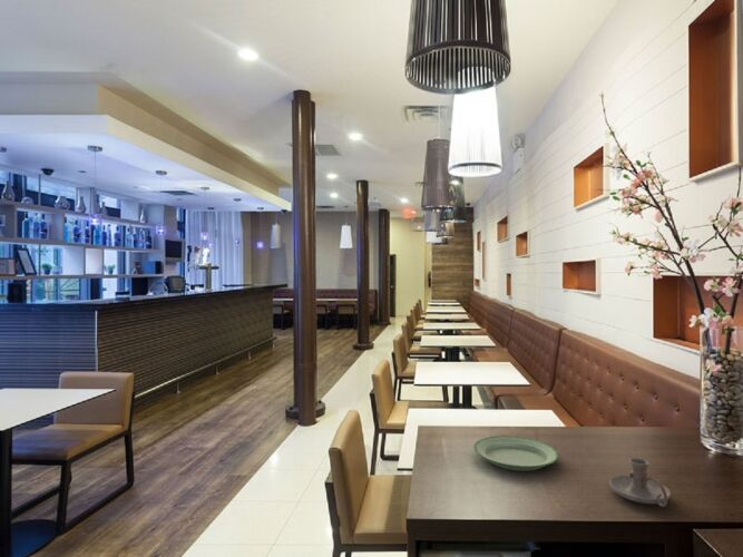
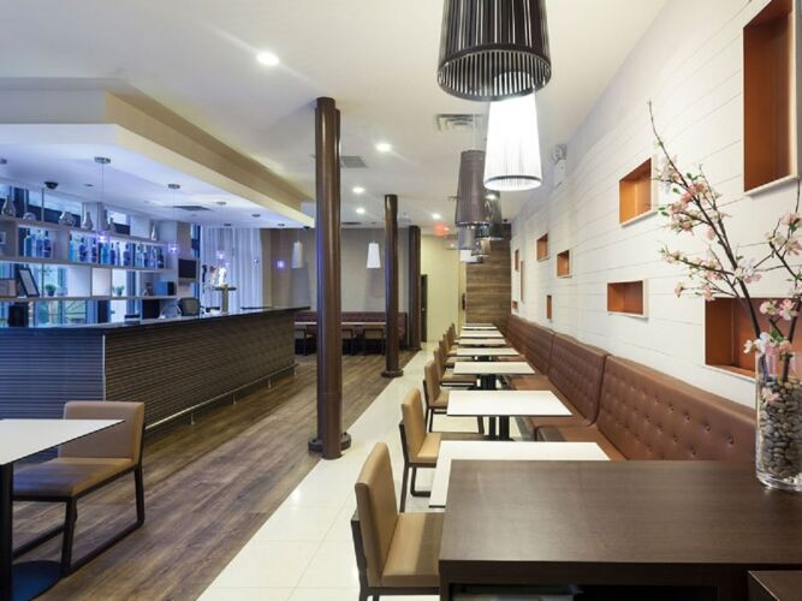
- plate [472,434,560,472]
- candle holder [608,457,672,508]
